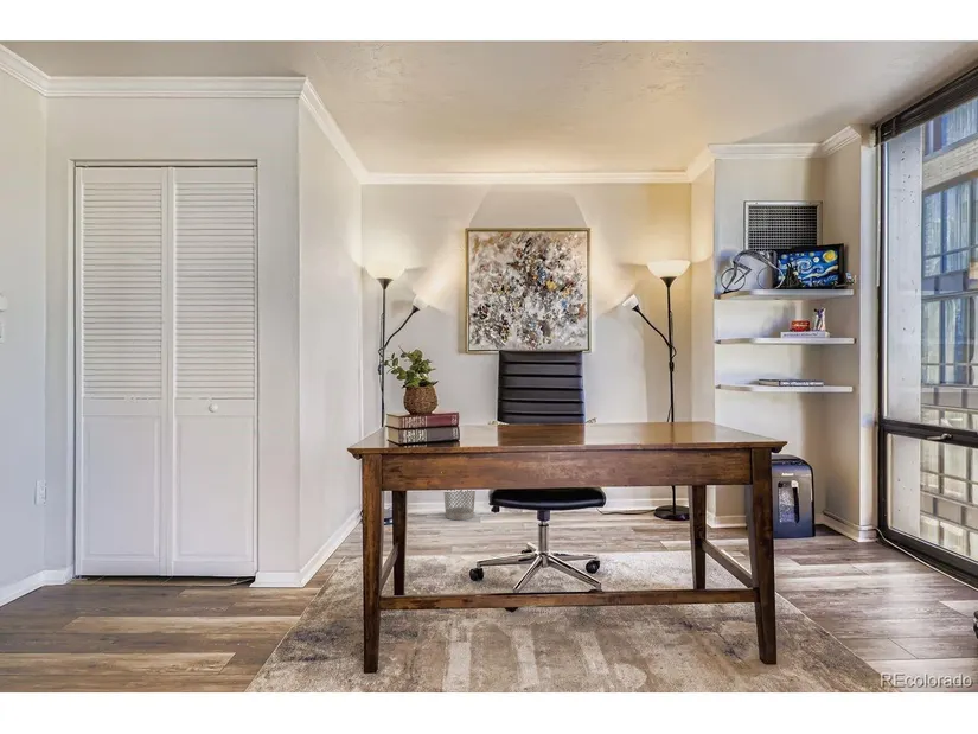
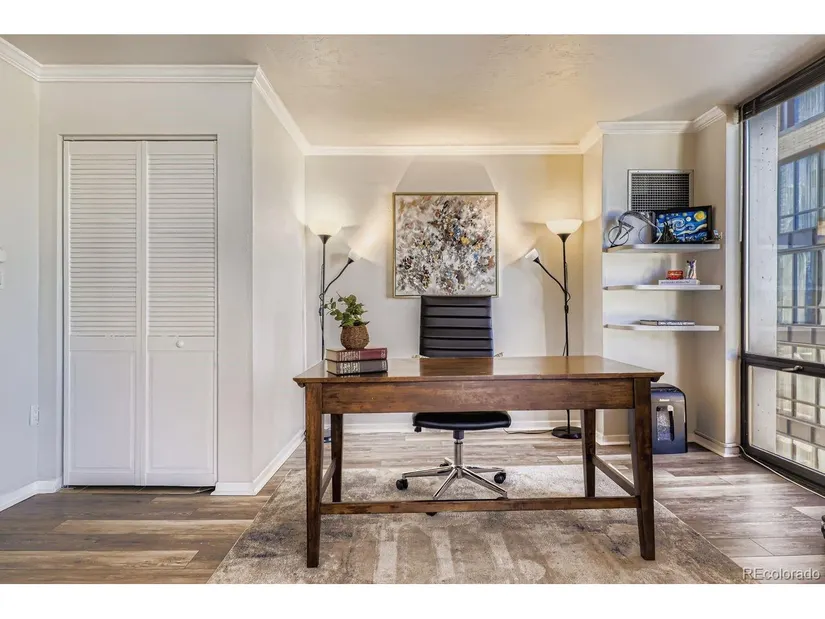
- wastebasket [443,490,477,521]
